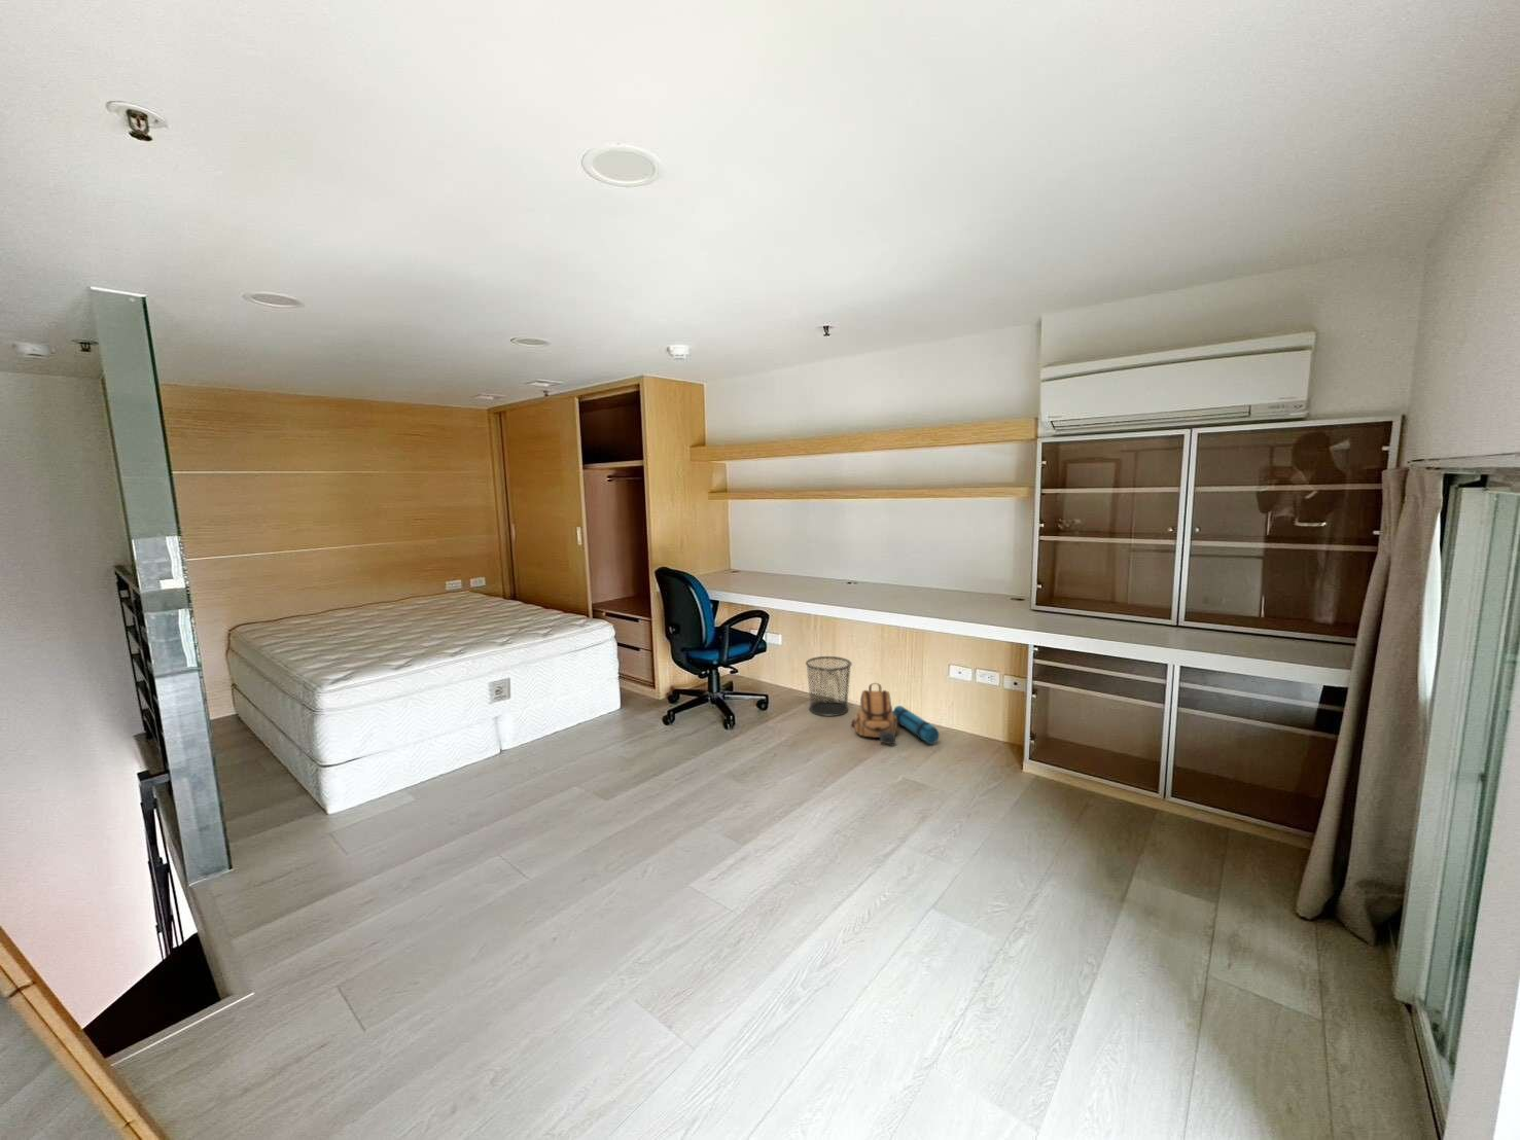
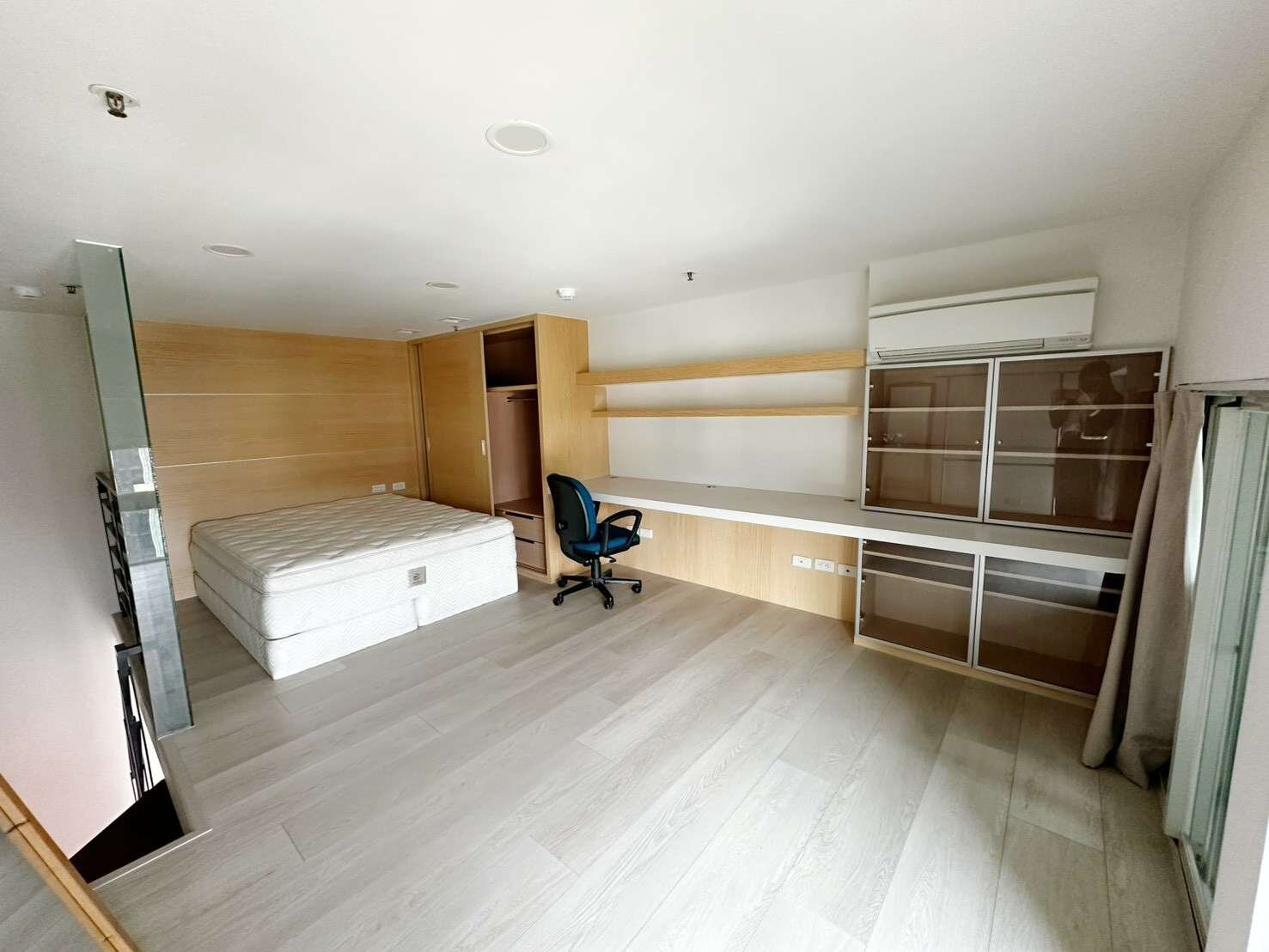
- waste bin [805,655,853,717]
- backpack [850,683,940,745]
